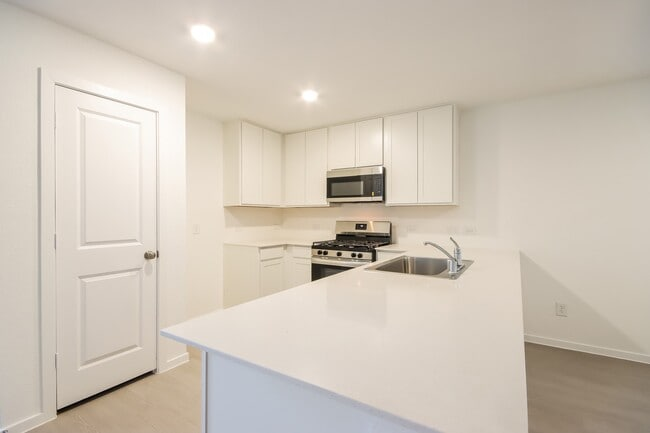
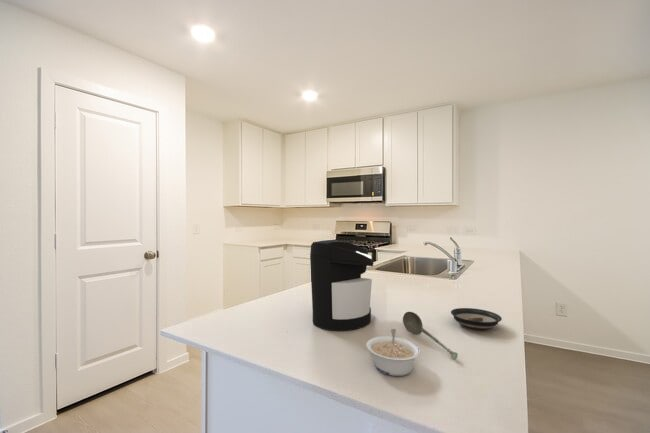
+ coffee maker [309,239,374,331]
+ legume [365,328,421,377]
+ soupspoon [402,311,459,360]
+ saucer [450,307,503,330]
